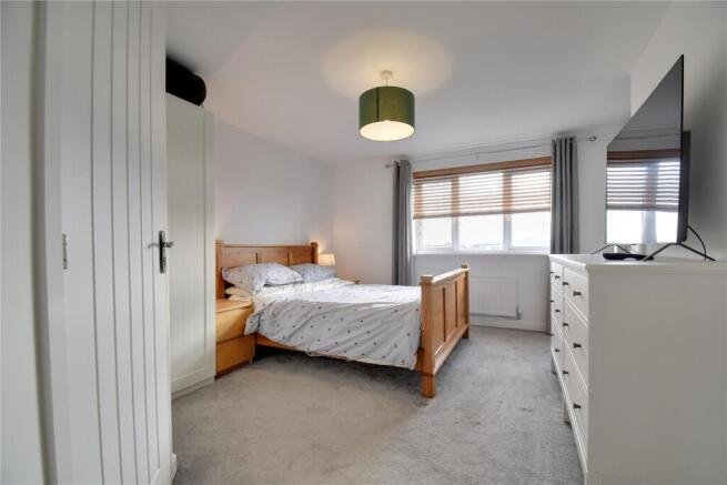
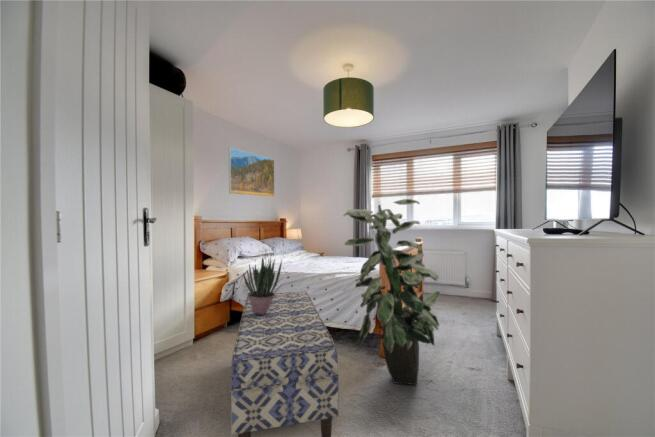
+ bench [230,290,340,437]
+ potted plant [242,256,283,315]
+ indoor plant [342,198,441,386]
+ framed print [228,146,276,198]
